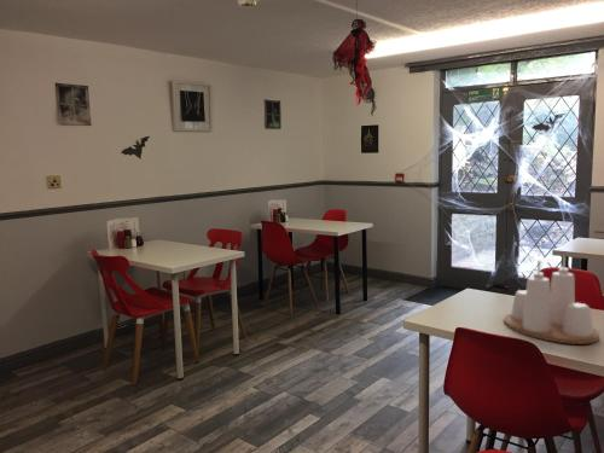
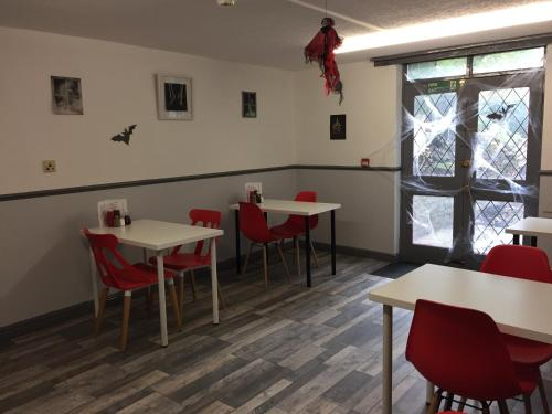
- condiment set [503,255,600,345]
